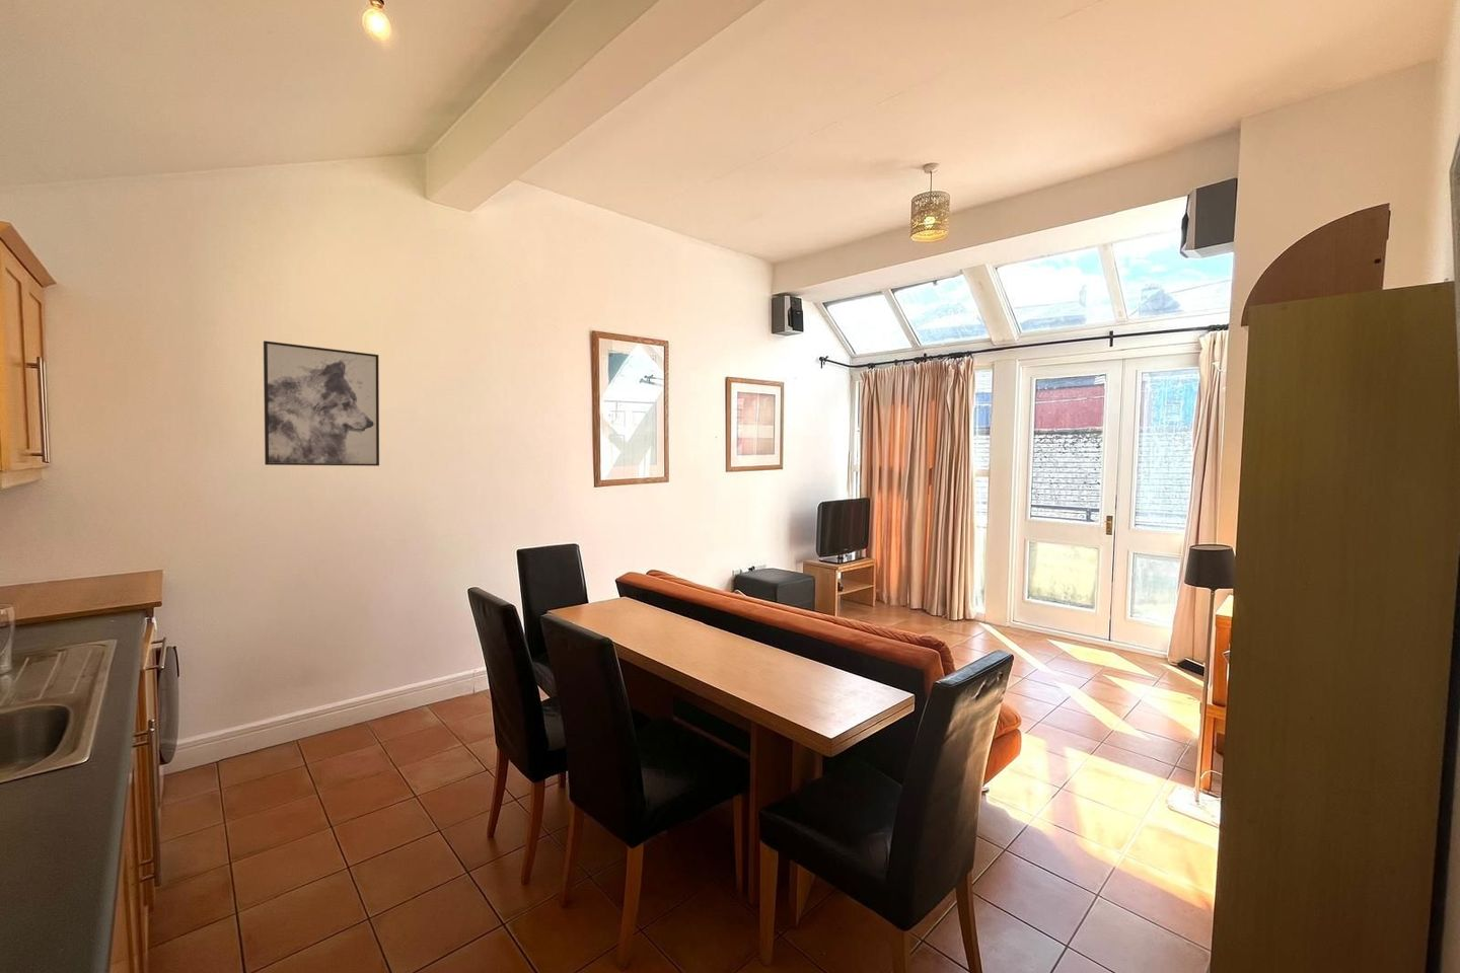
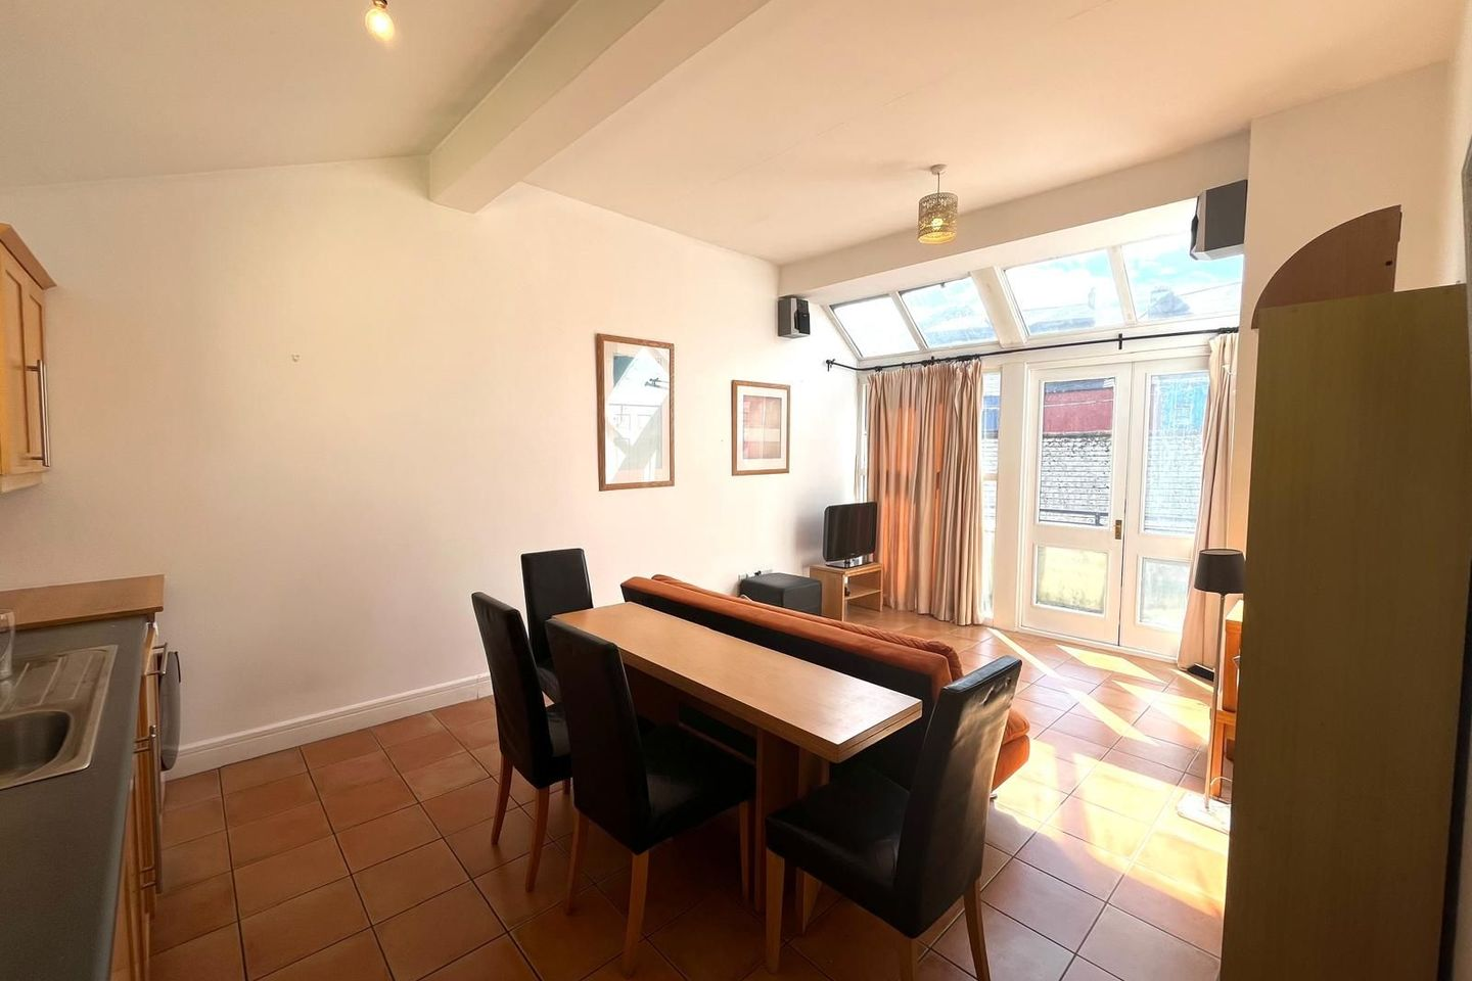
- wall art [263,340,380,467]
